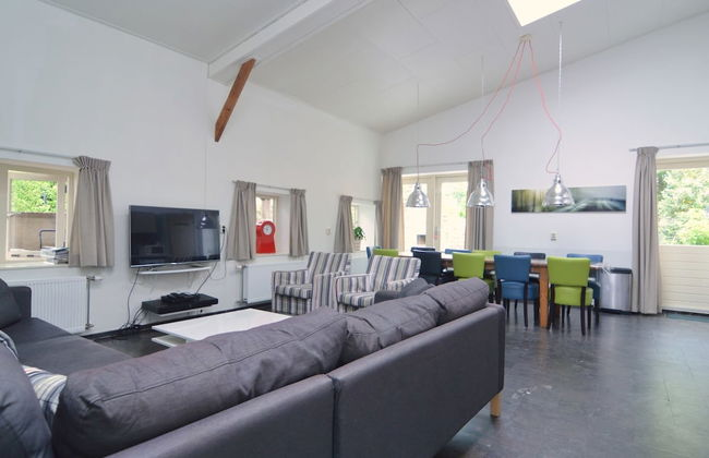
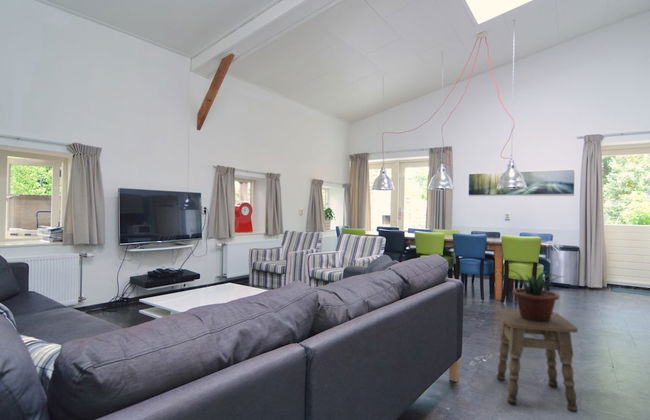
+ side table [496,307,579,414]
+ potted plant [505,269,566,323]
